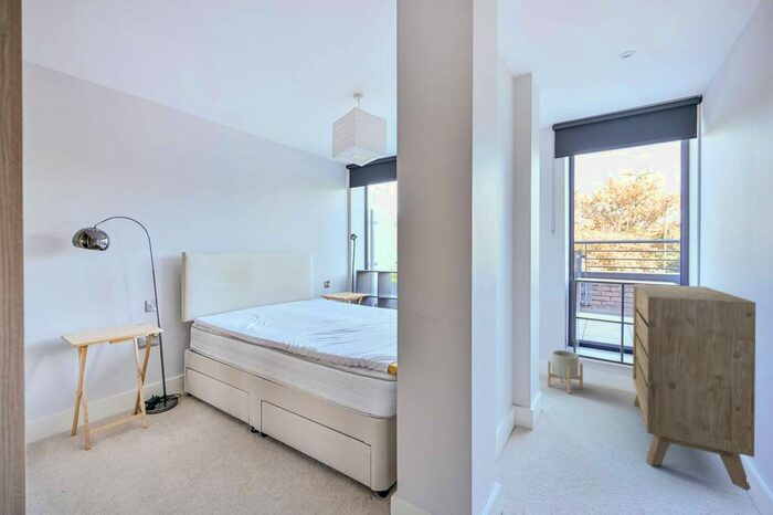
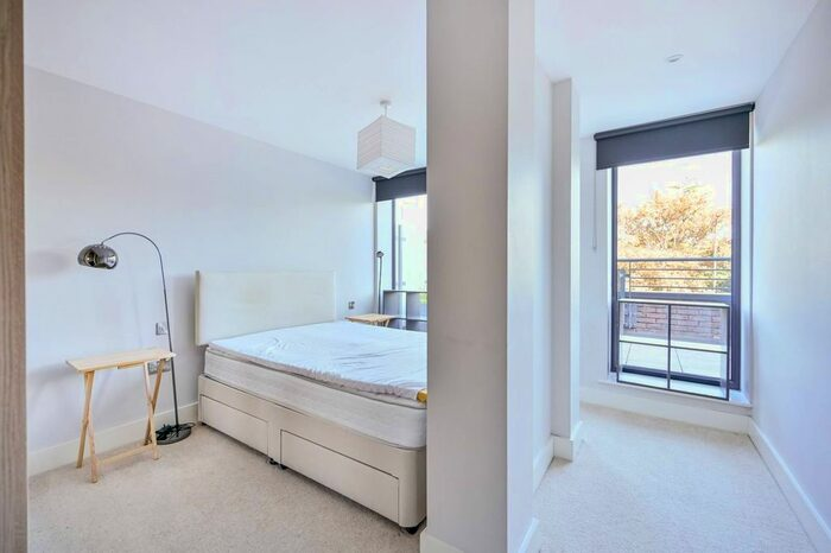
- planter [547,349,584,395]
- dresser [632,283,756,492]
